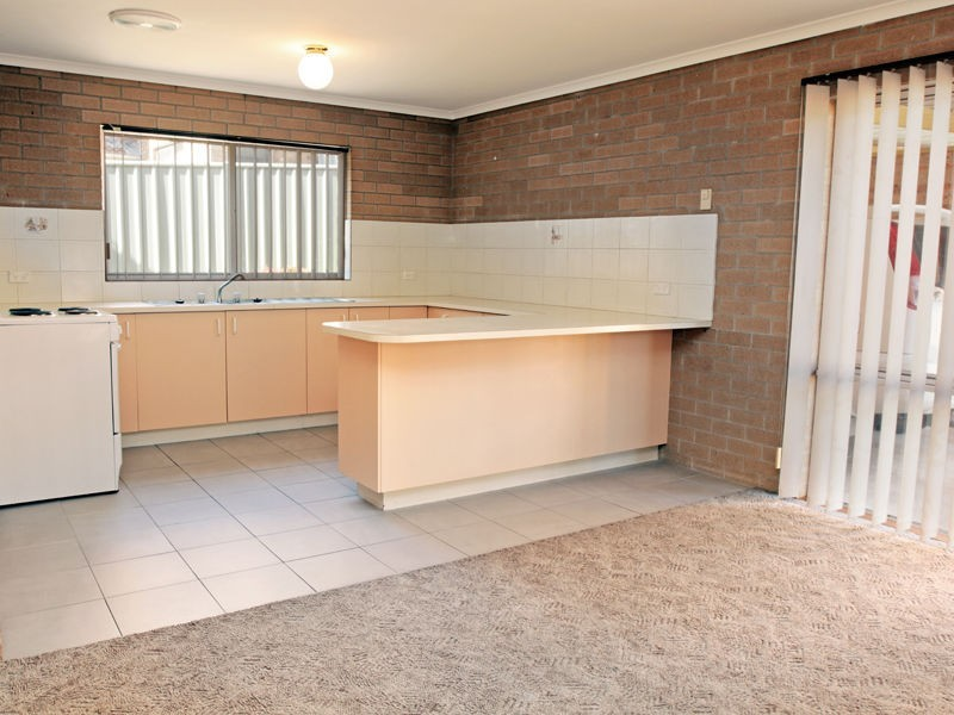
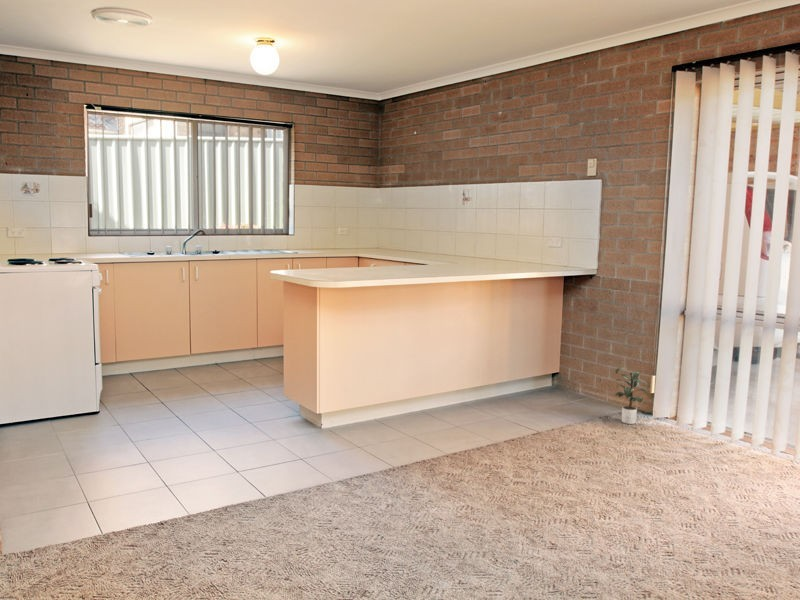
+ potted plant [615,366,651,425]
